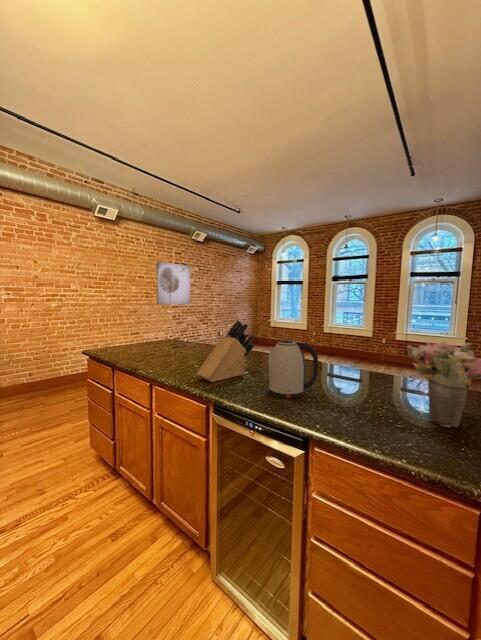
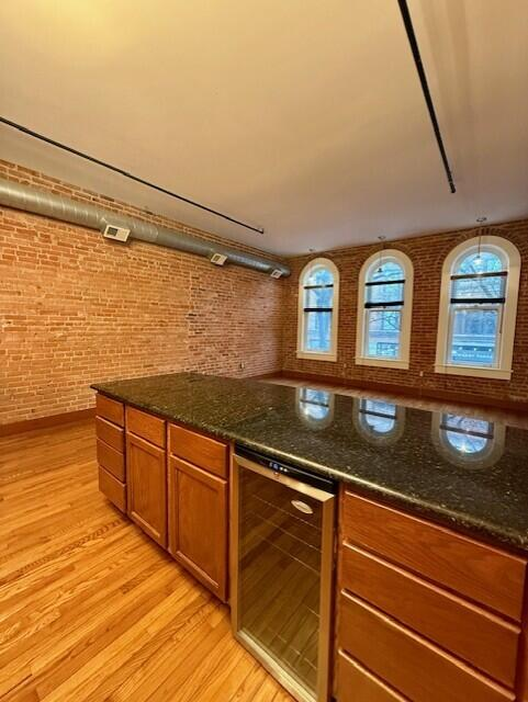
- wall art [156,261,191,306]
- flower bouquet [406,341,481,428]
- kettle [268,339,319,400]
- knife block [195,319,256,383]
